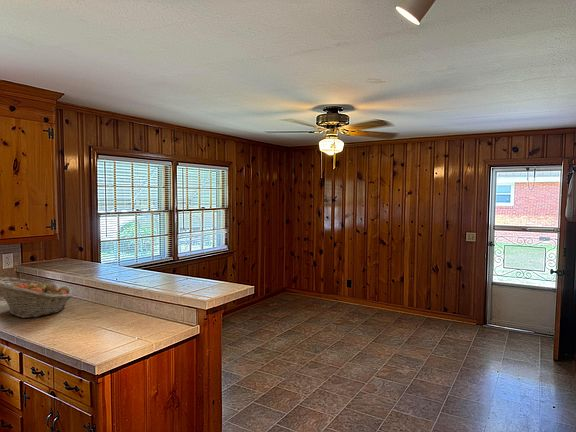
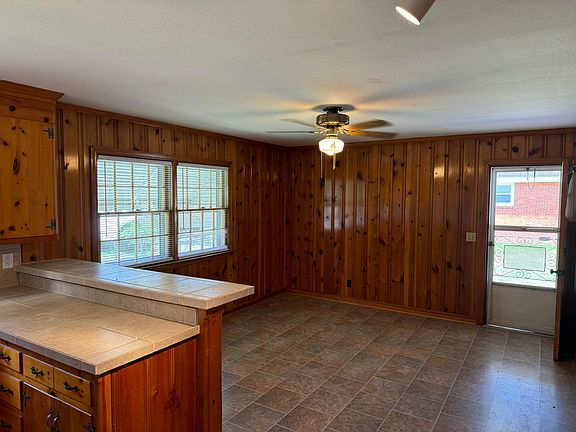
- fruit basket [0,277,74,319]
